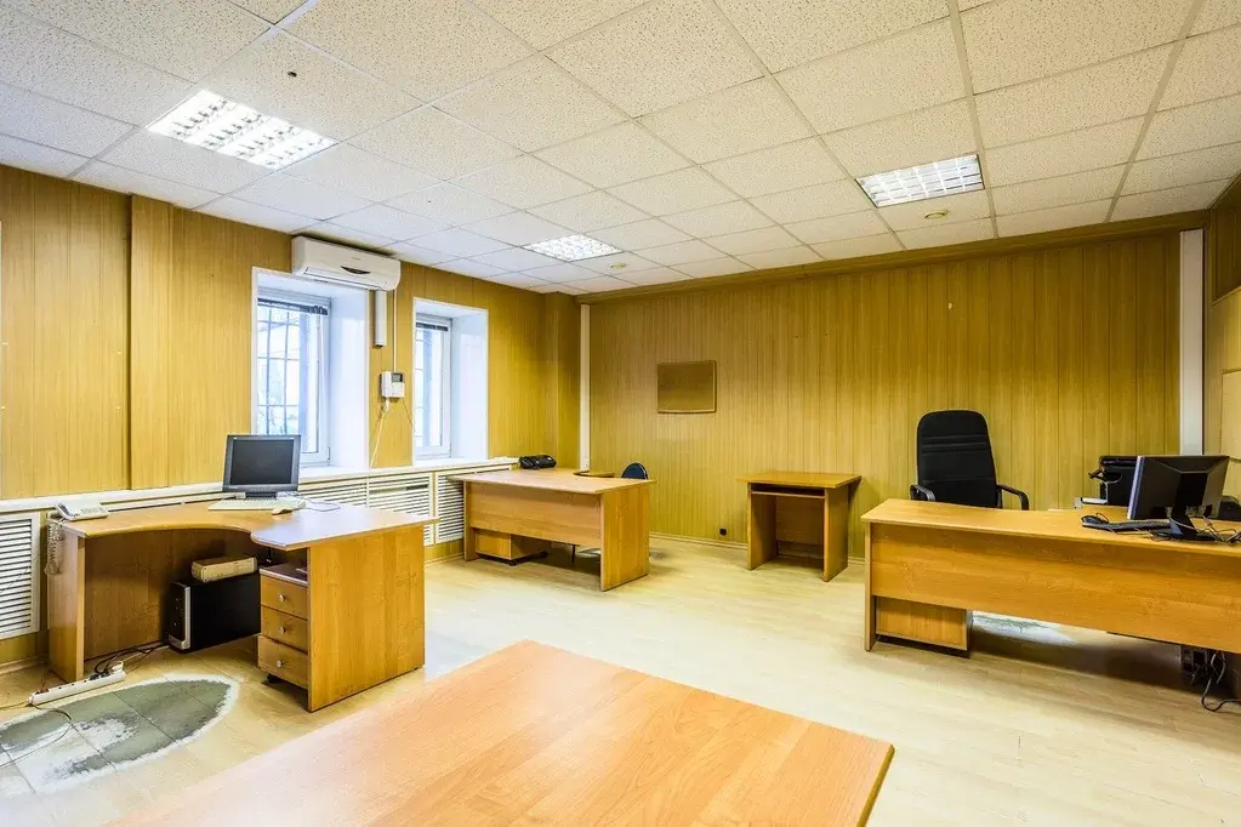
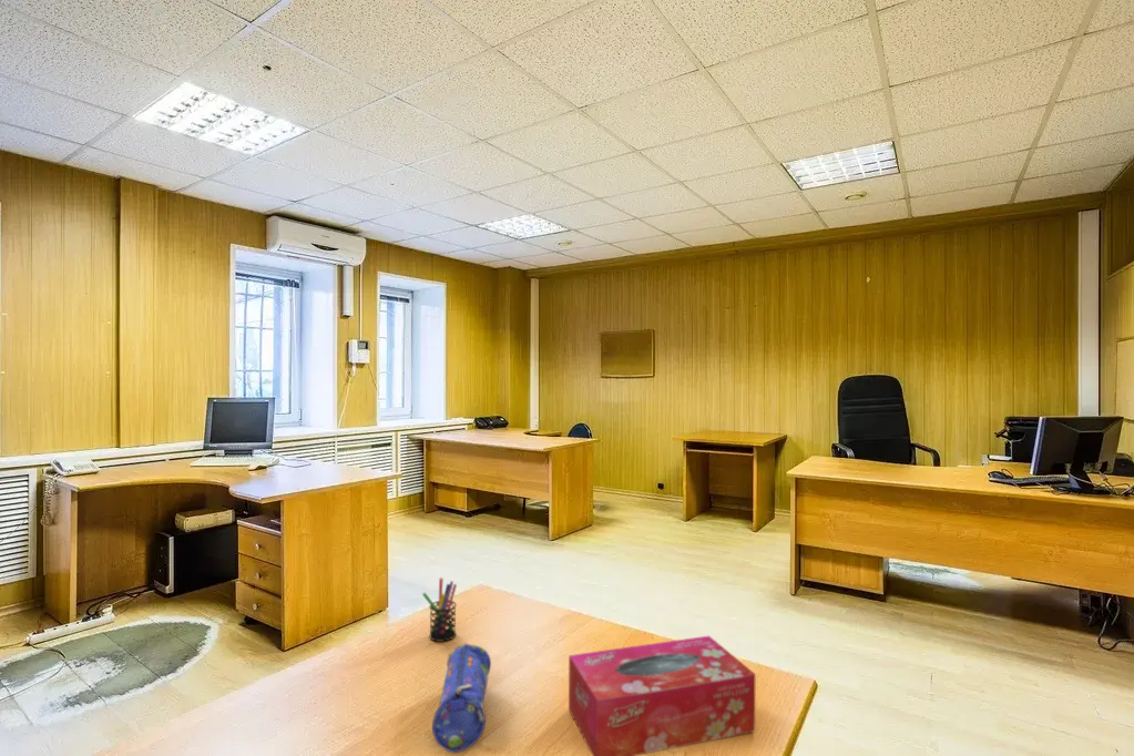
+ pen holder [421,576,458,643]
+ tissue box [568,635,757,756]
+ pencil case [431,643,492,754]
